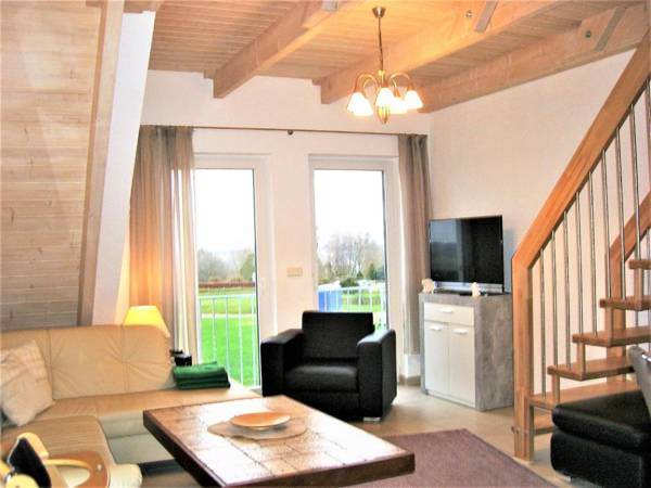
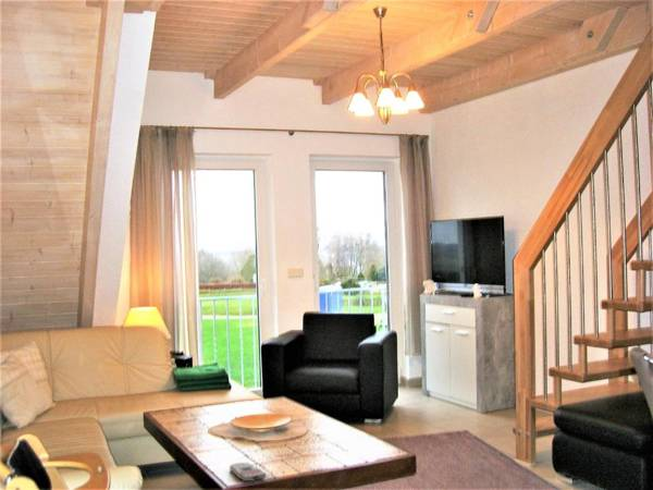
+ remote control [229,462,268,482]
